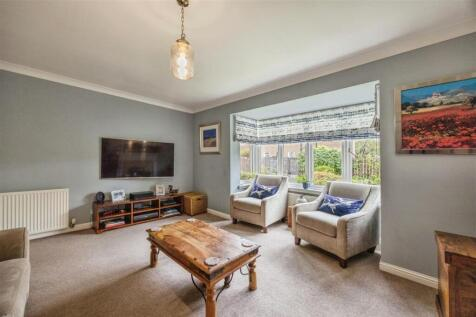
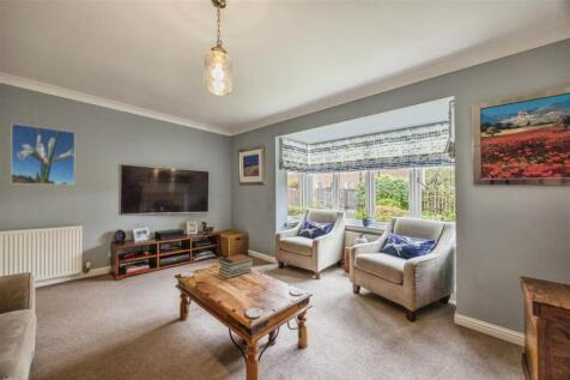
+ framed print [10,122,77,186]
+ book stack [218,253,255,279]
